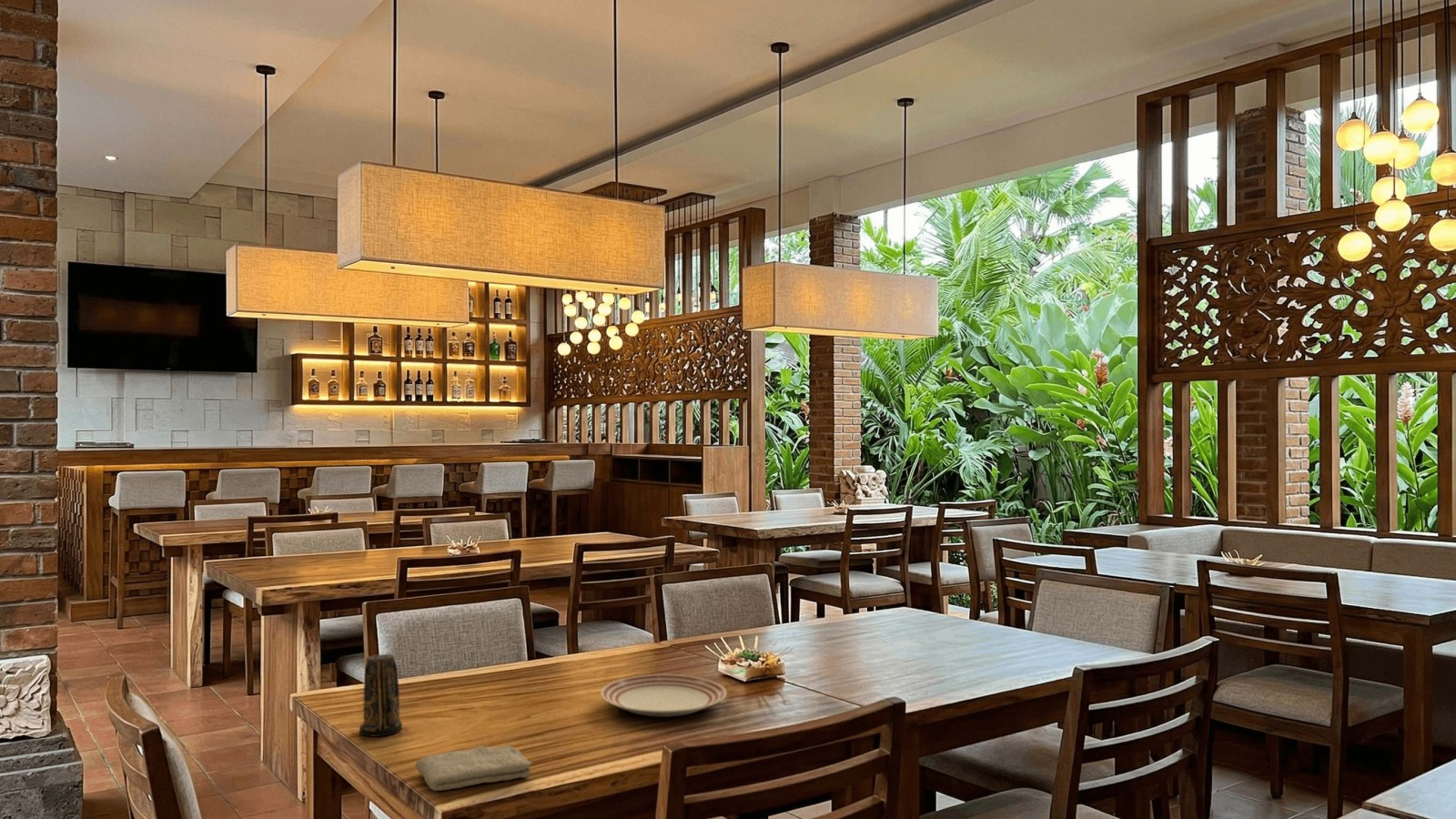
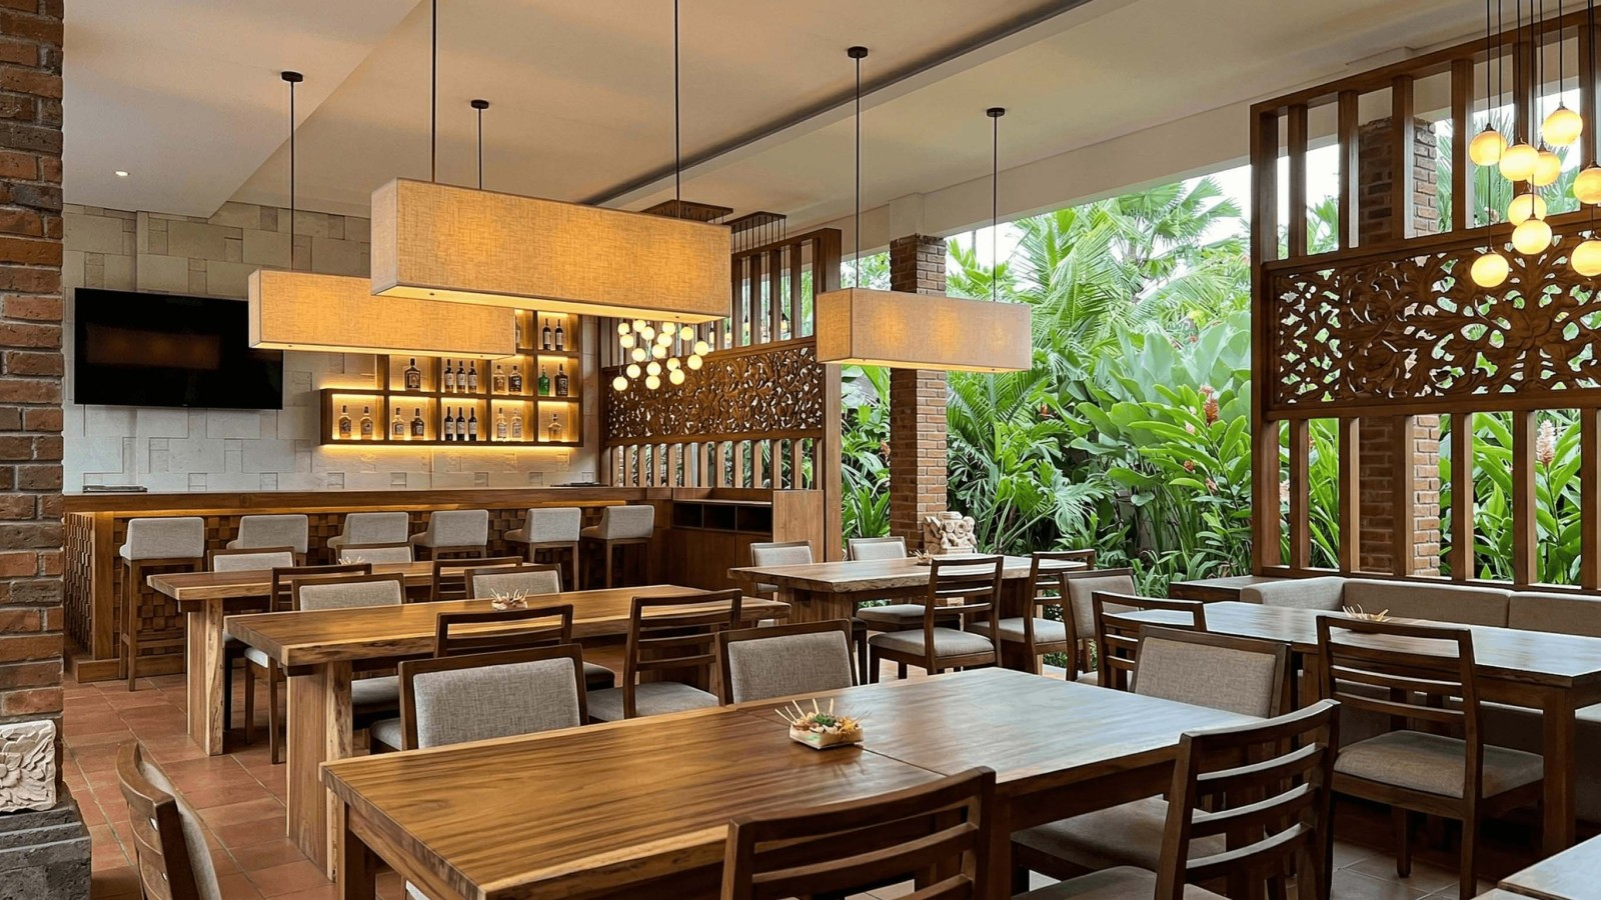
- candle [359,653,403,738]
- washcloth [414,744,532,792]
- dinner plate [600,673,727,717]
